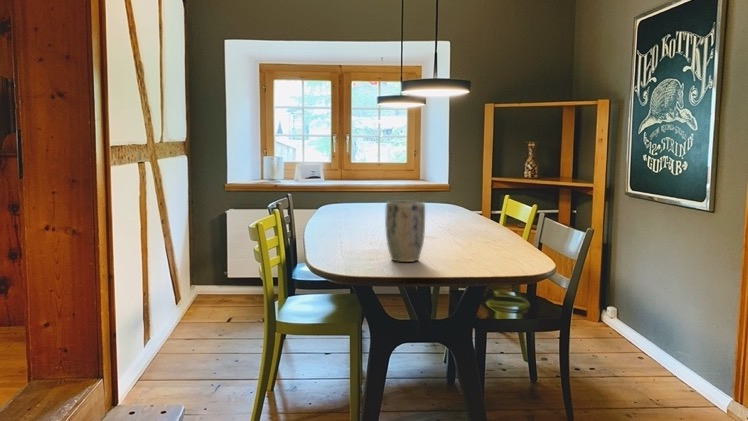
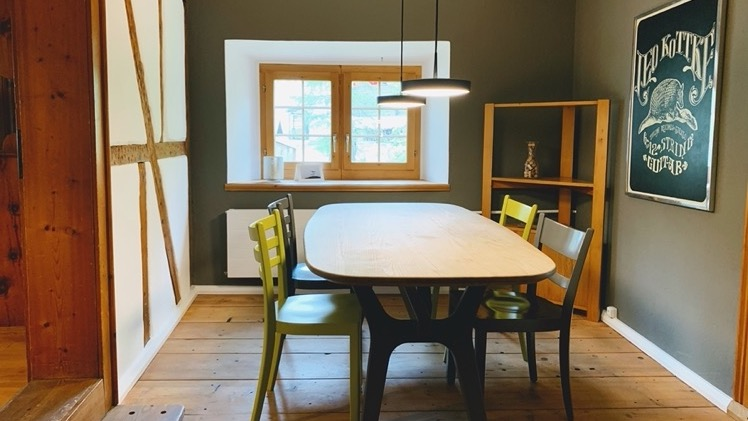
- plant pot [384,200,426,263]
